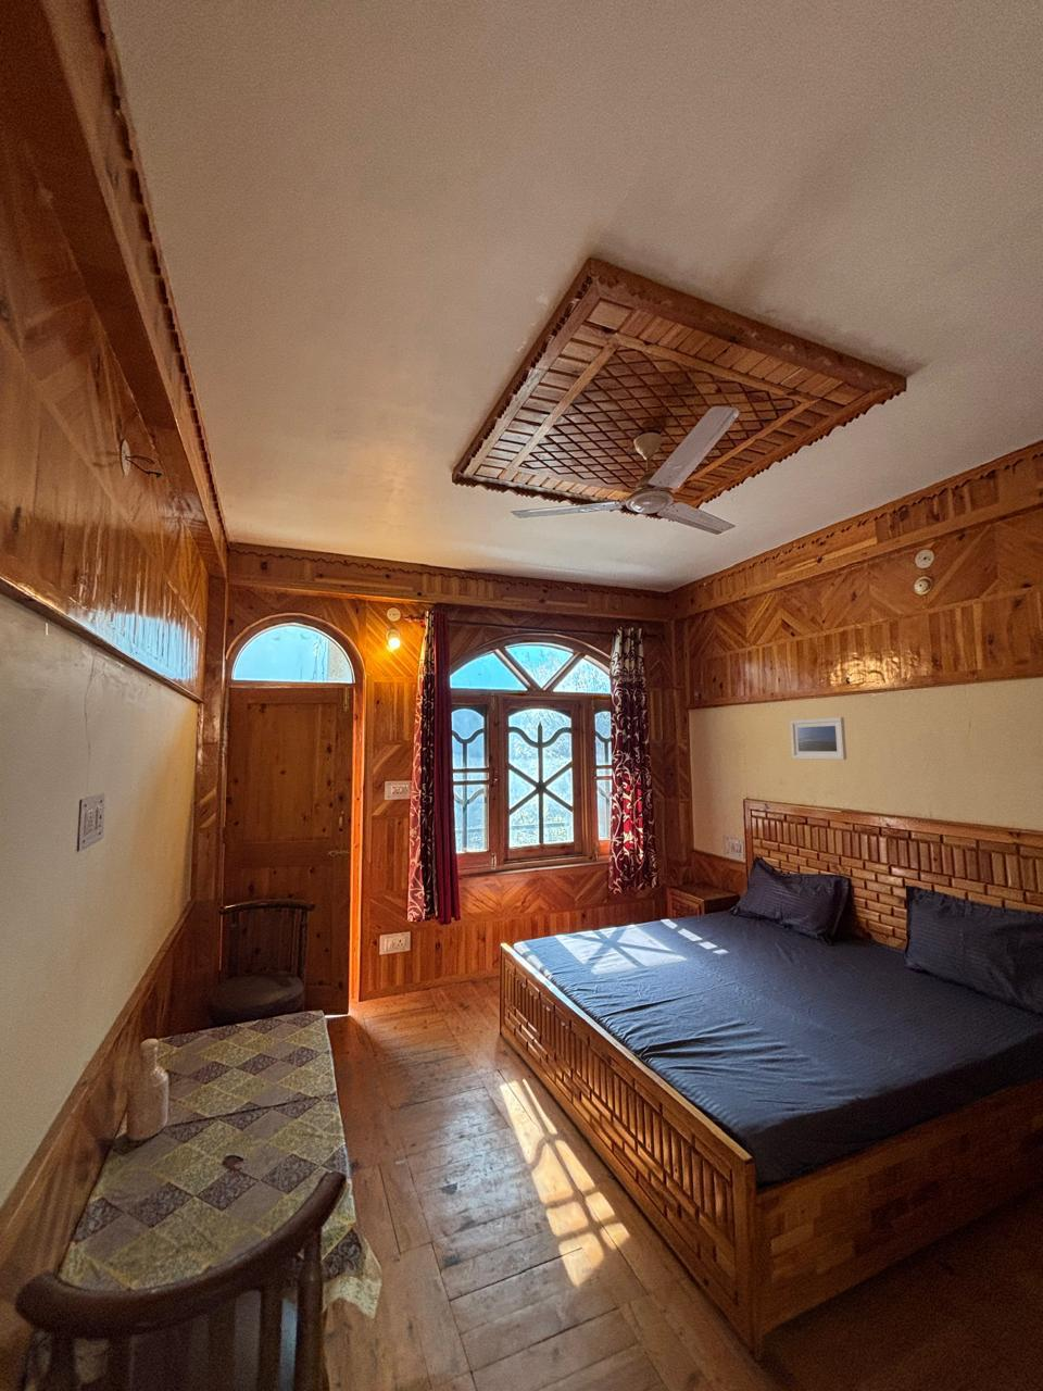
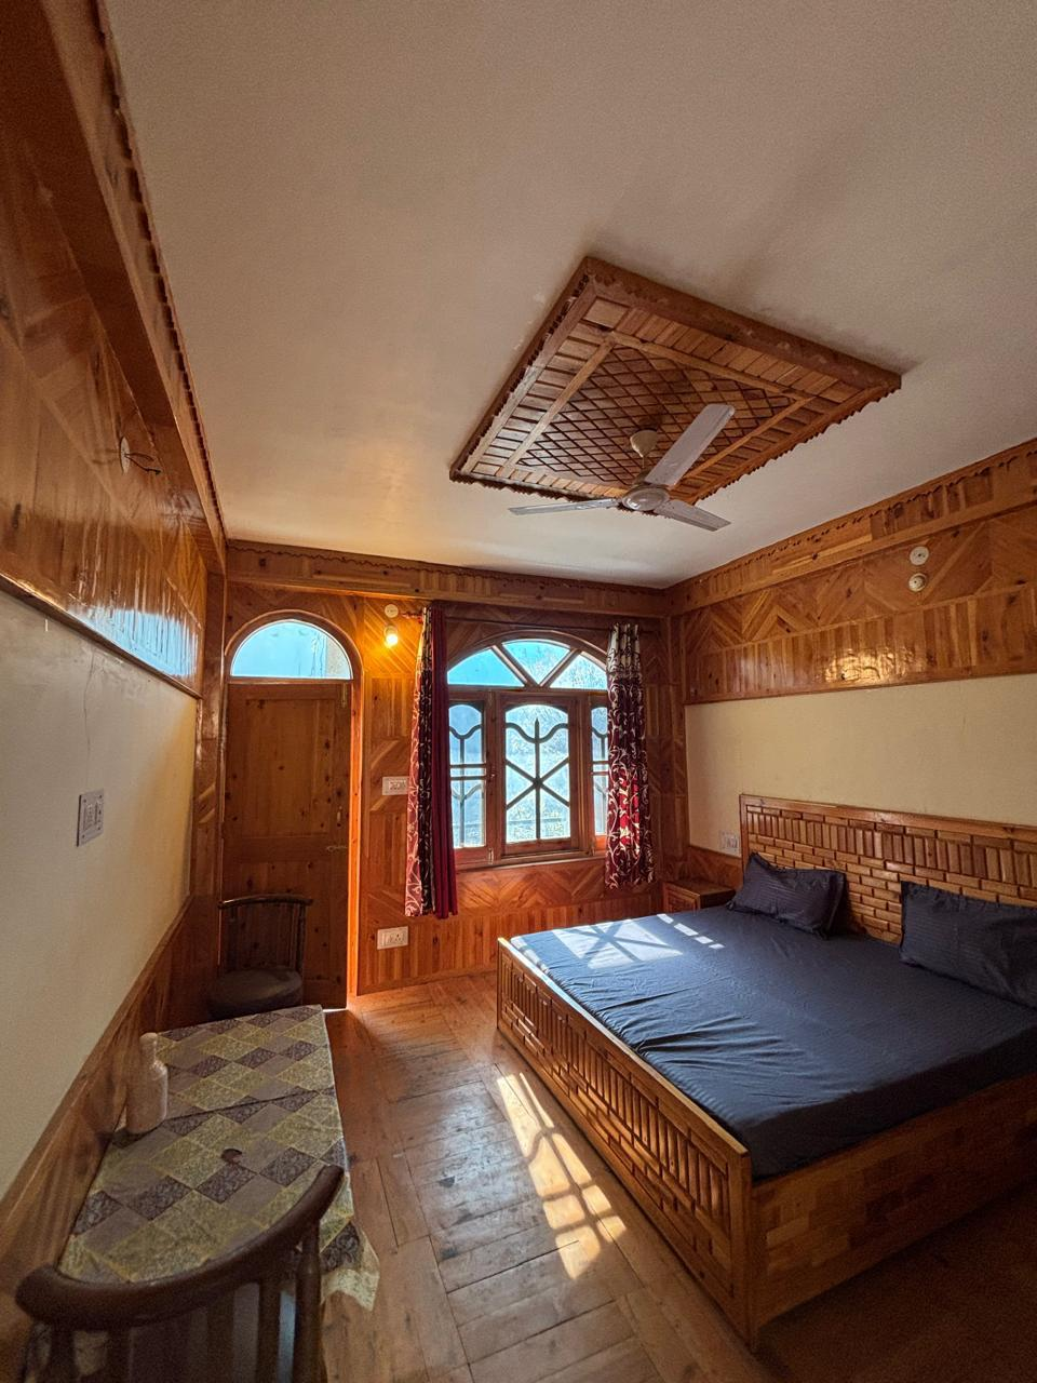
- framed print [789,716,847,761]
